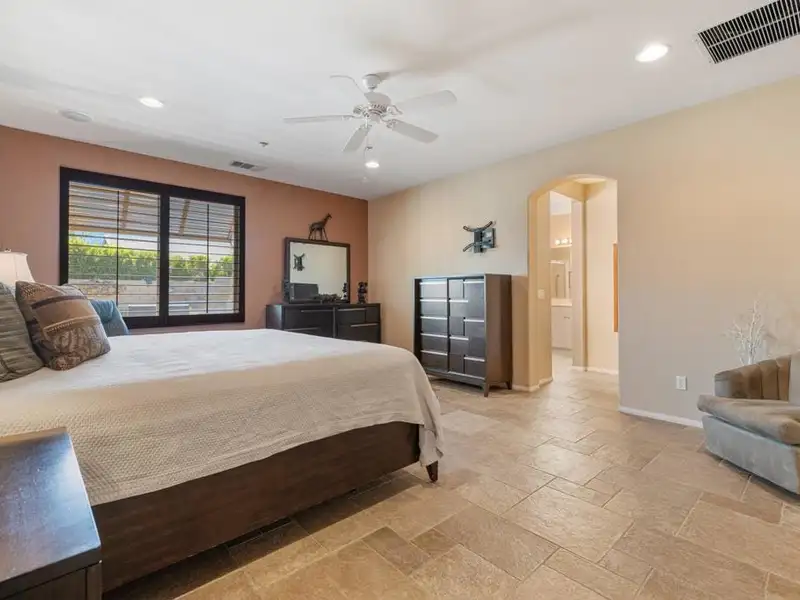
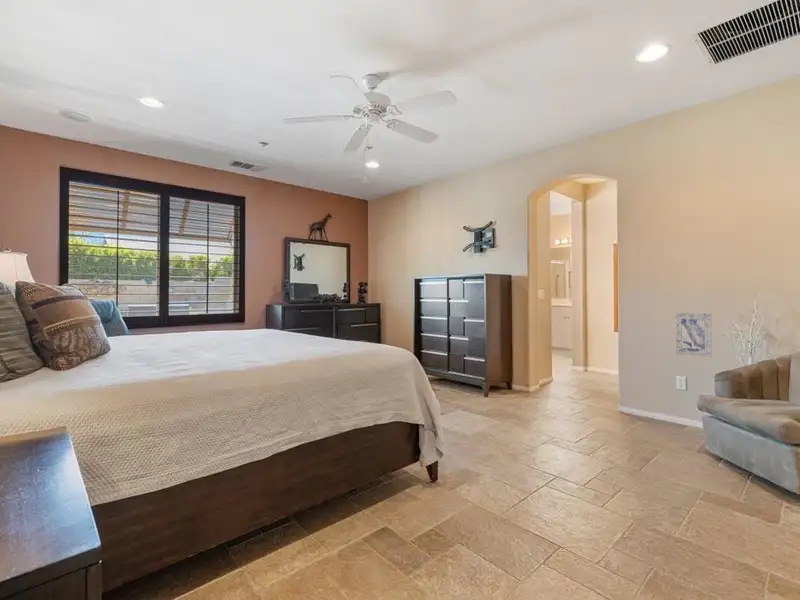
+ wall art [675,312,713,358]
